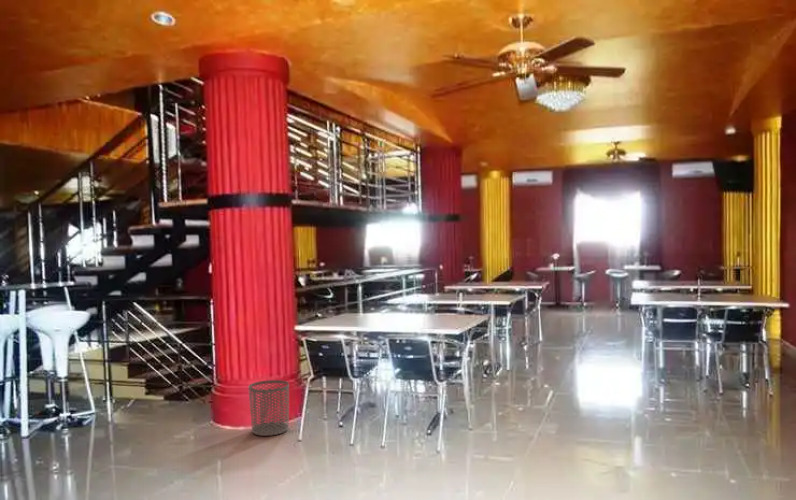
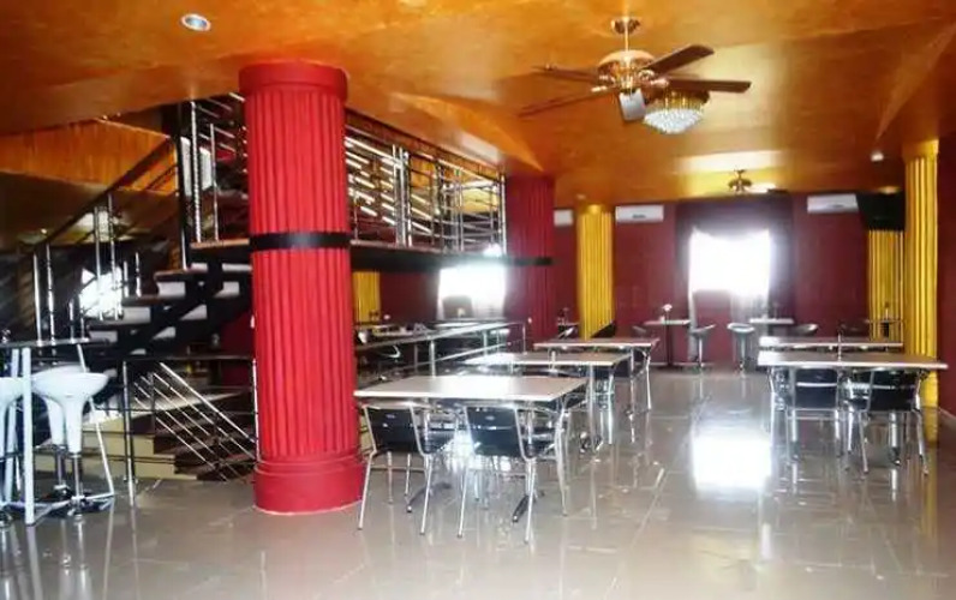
- waste bin [248,379,290,437]
